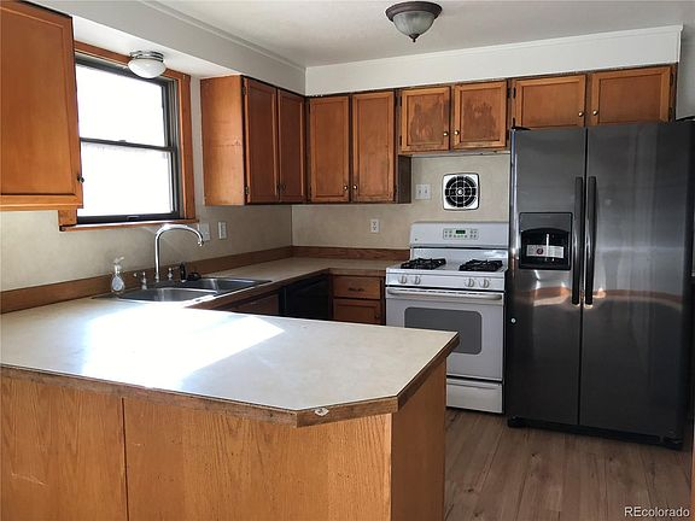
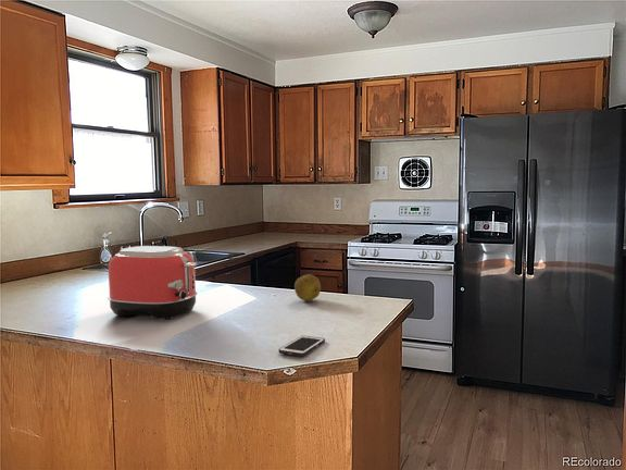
+ fruit [293,273,322,302]
+ toaster [107,245,198,321]
+ cell phone [277,335,326,357]
